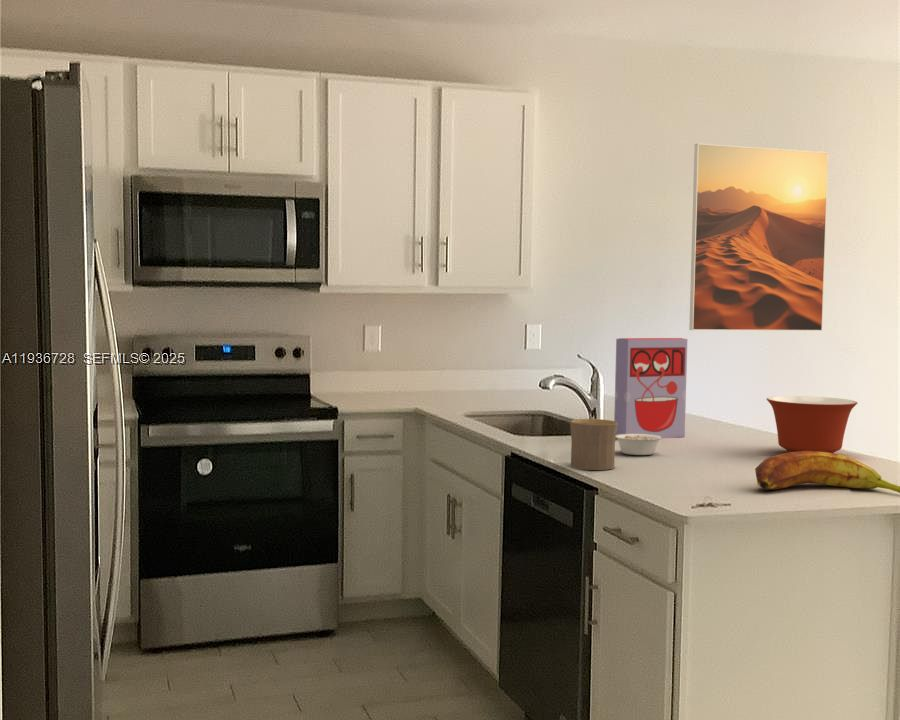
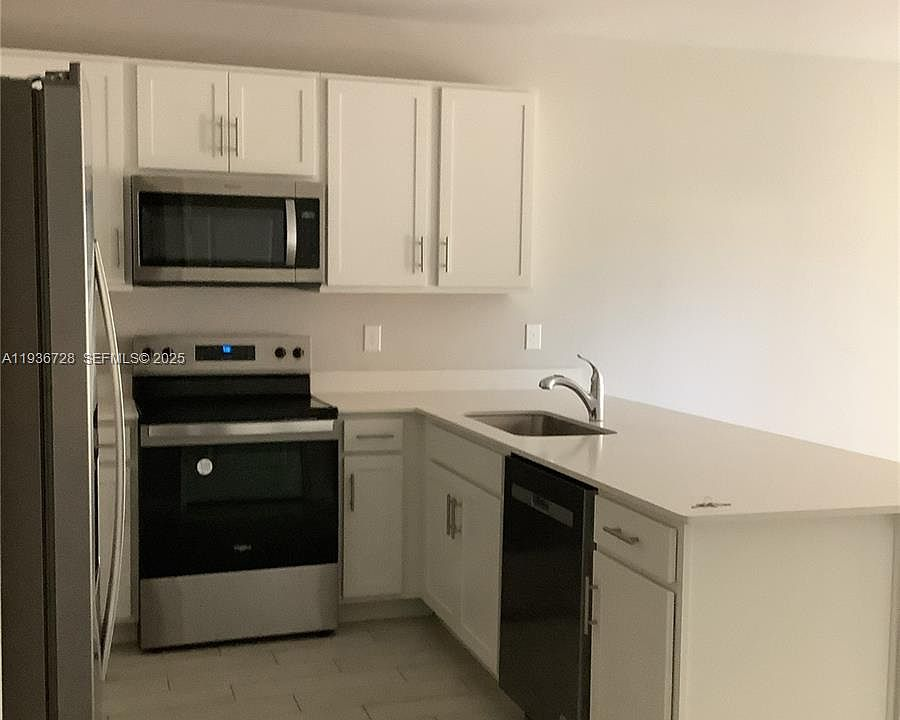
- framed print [688,143,830,332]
- legume [616,434,670,456]
- banana [754,451,900,494]
- cereal box [613,337,688,440]
- cup [569,418,617,471]
- mixing bowl [766,395,858,453]
